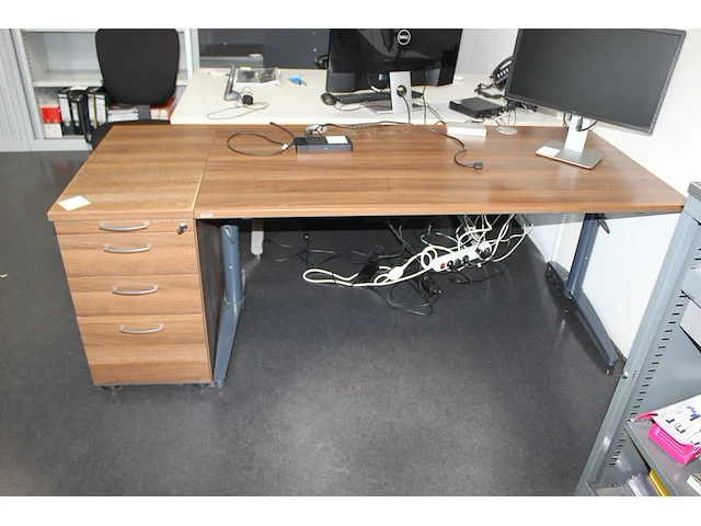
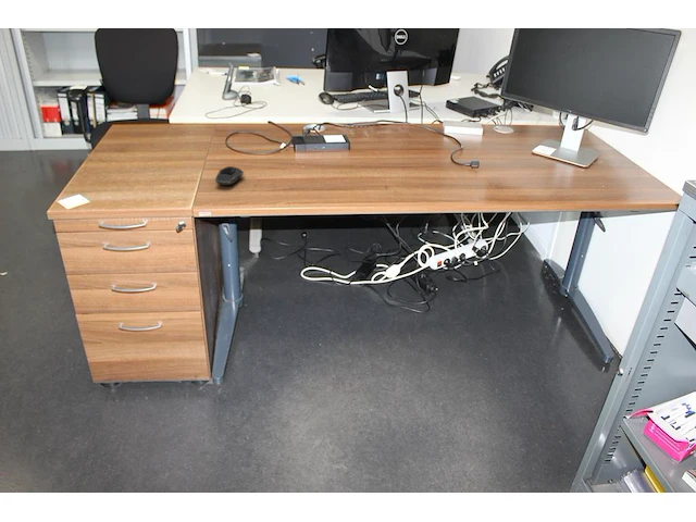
+ computer mouse [214,165,245,186]
